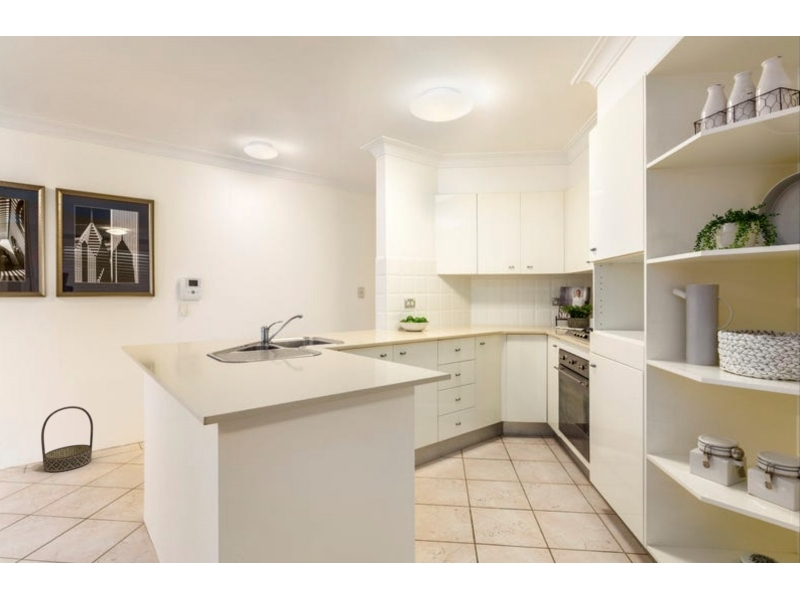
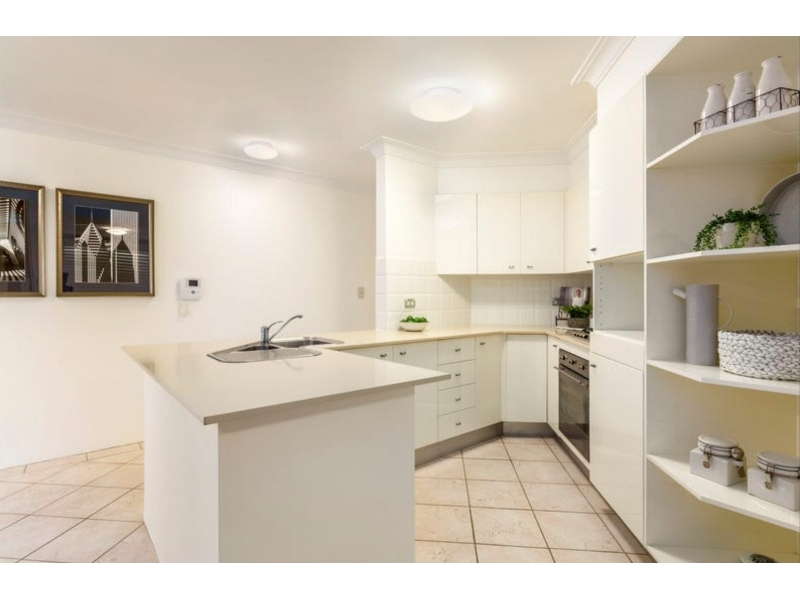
- basket [40,405,94,473]
